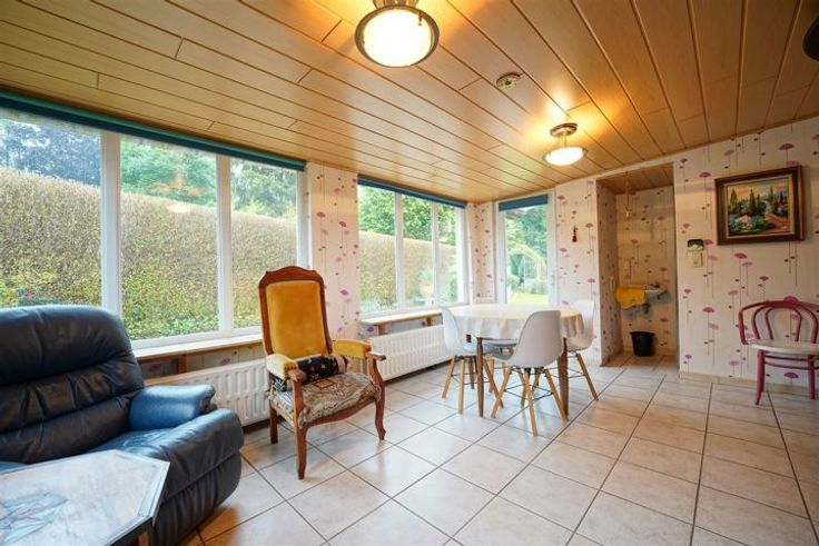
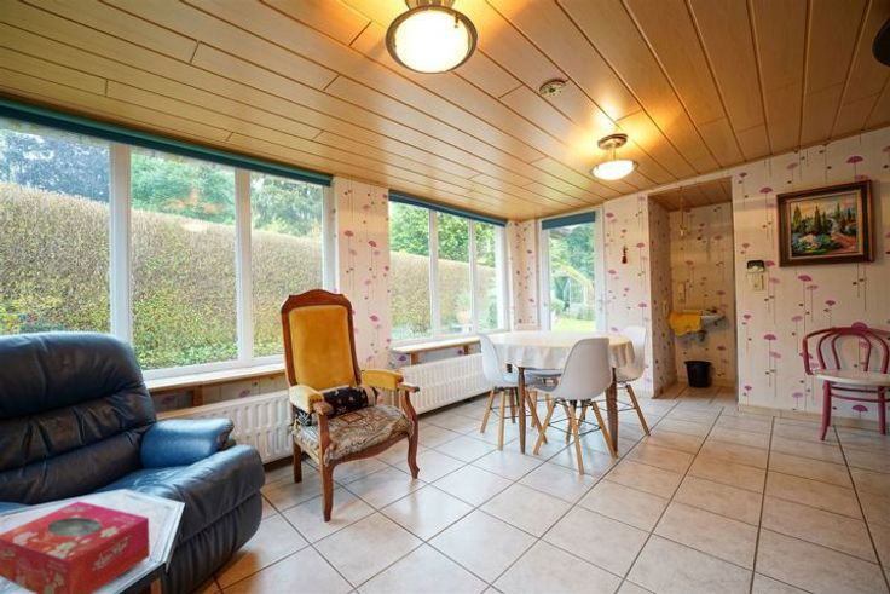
+ tissue box [0,500,151,594]
